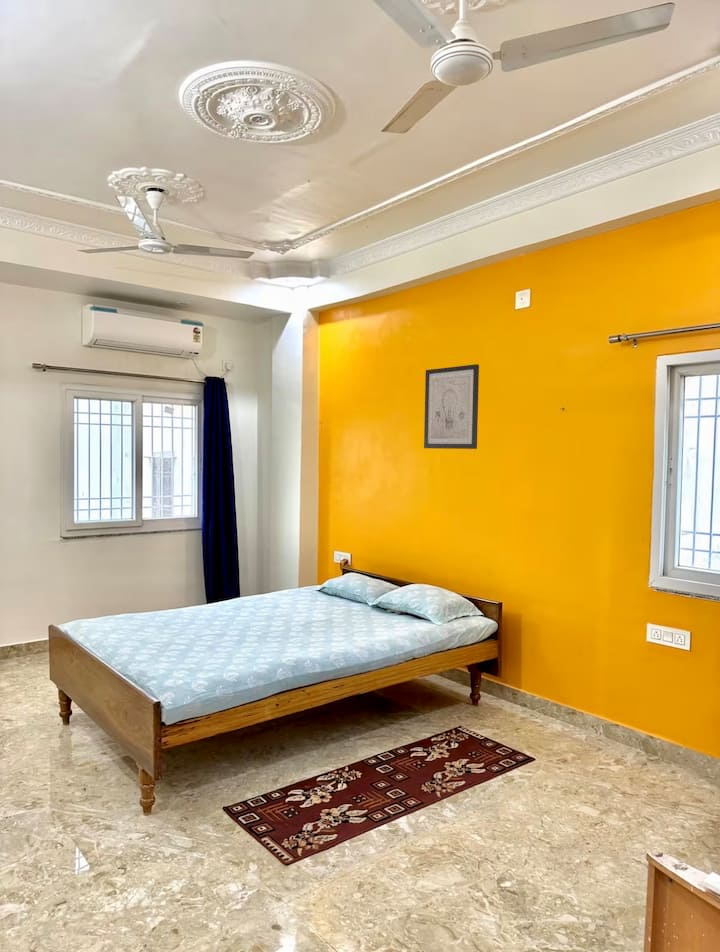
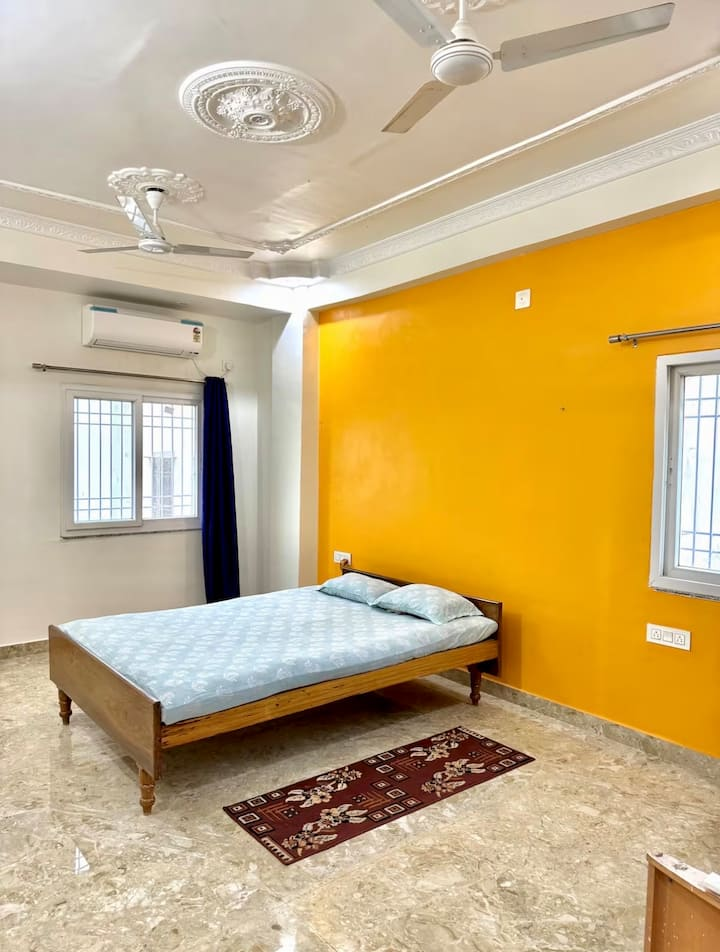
- wall art [423,363,480,450]
